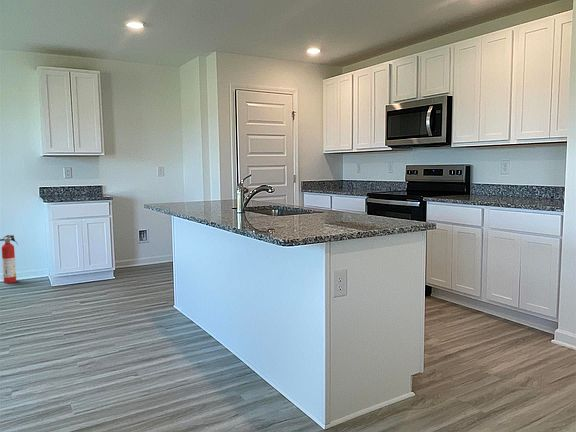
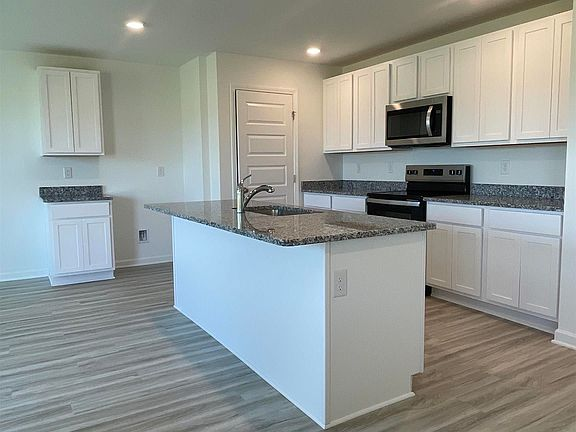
- fire extinguisher [0,234,19,284]
